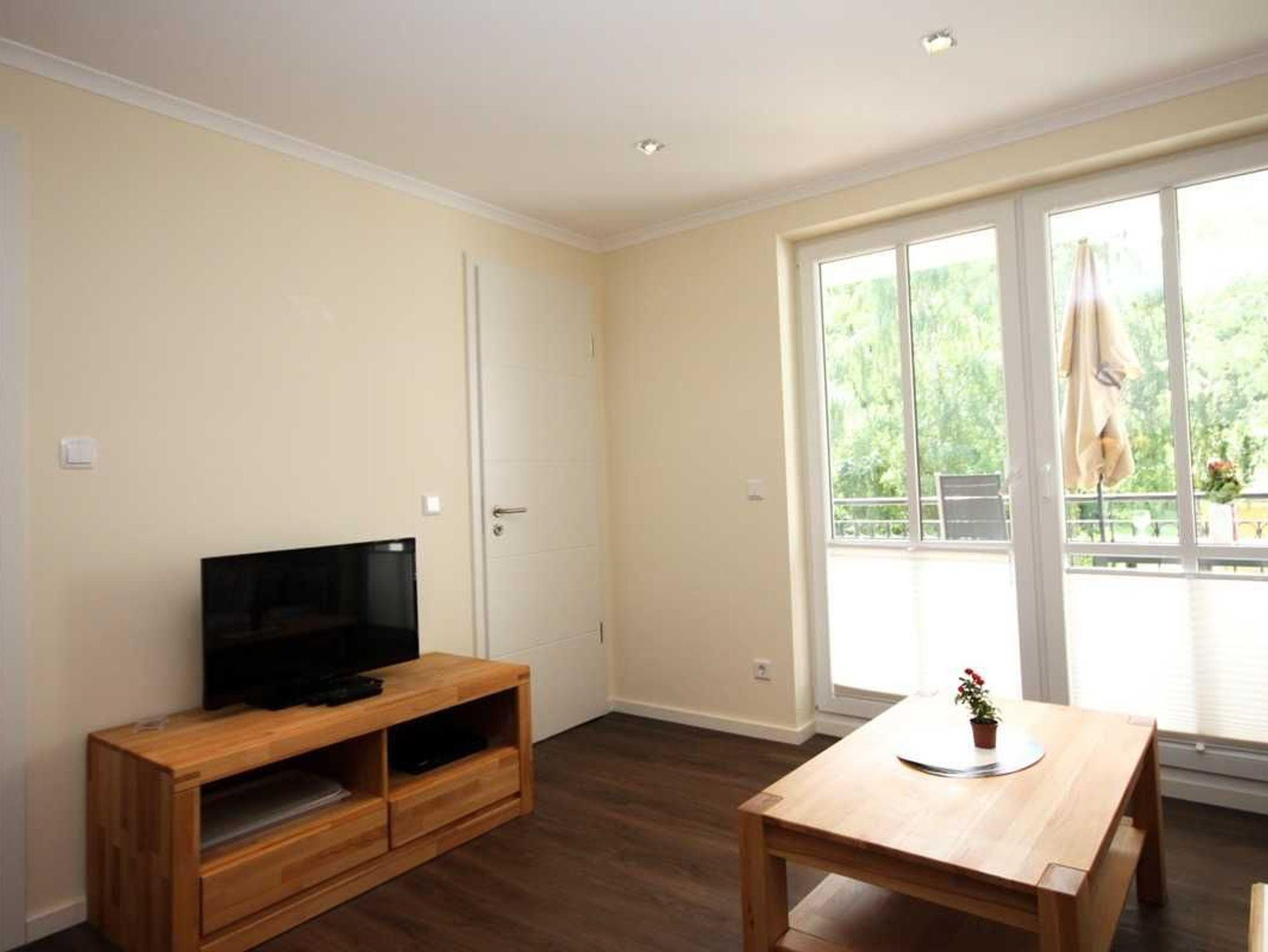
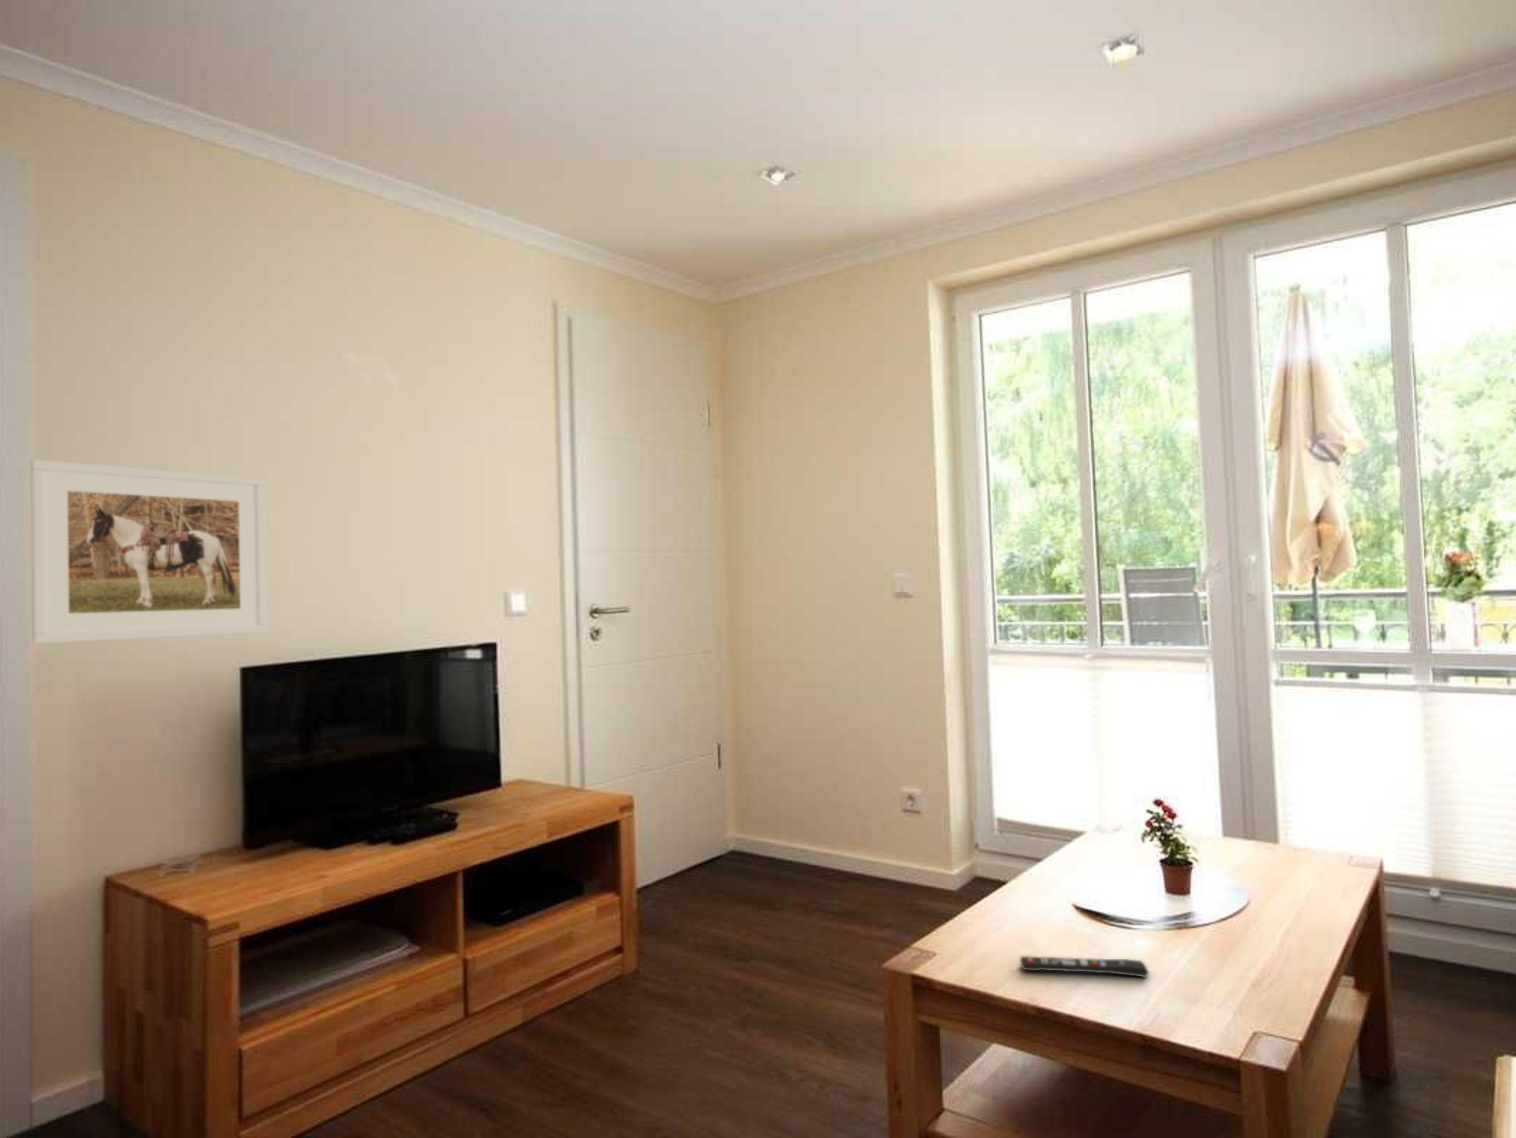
+ remote control [1020,955,1150,978]
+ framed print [30,459,268,644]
